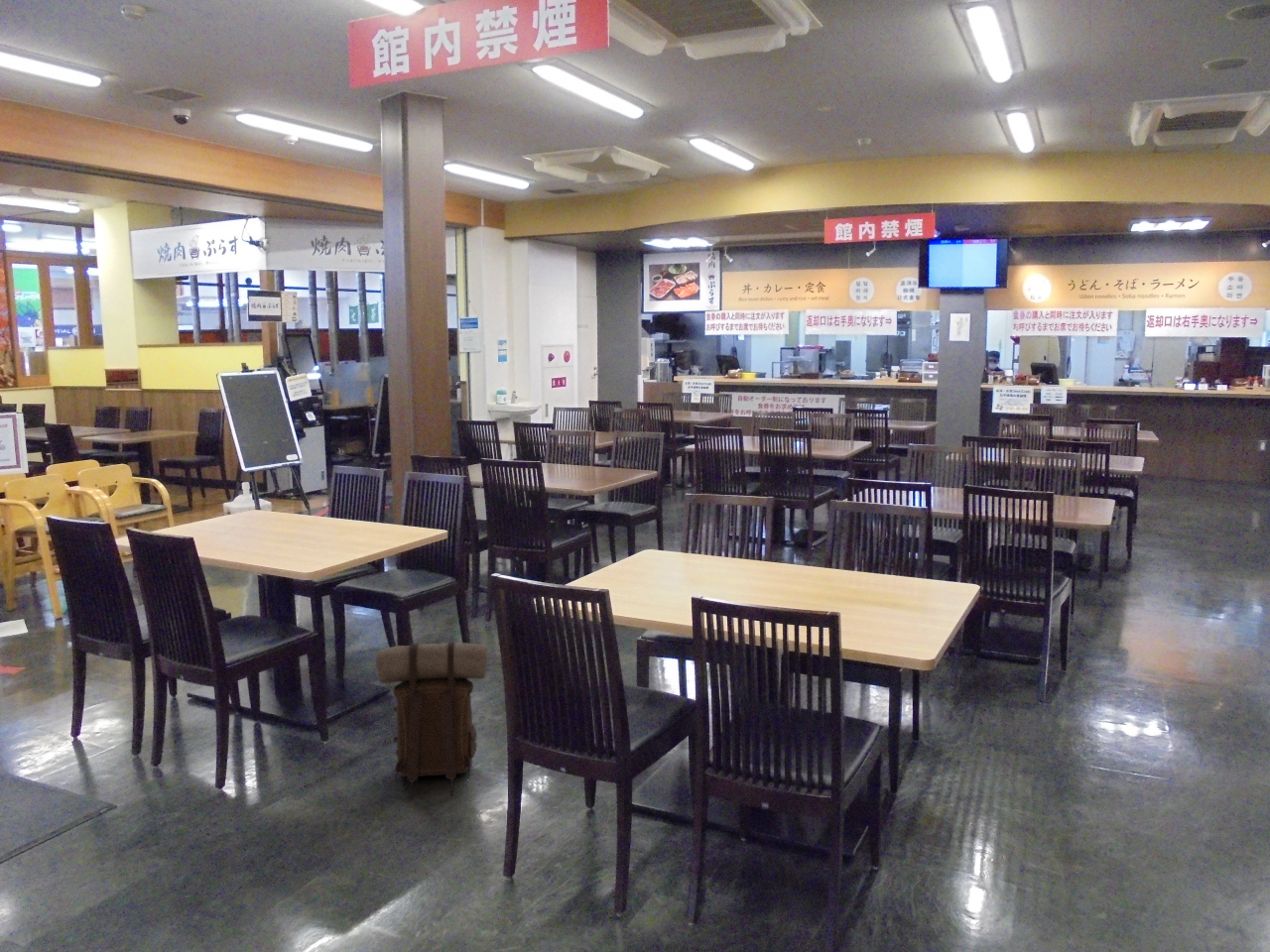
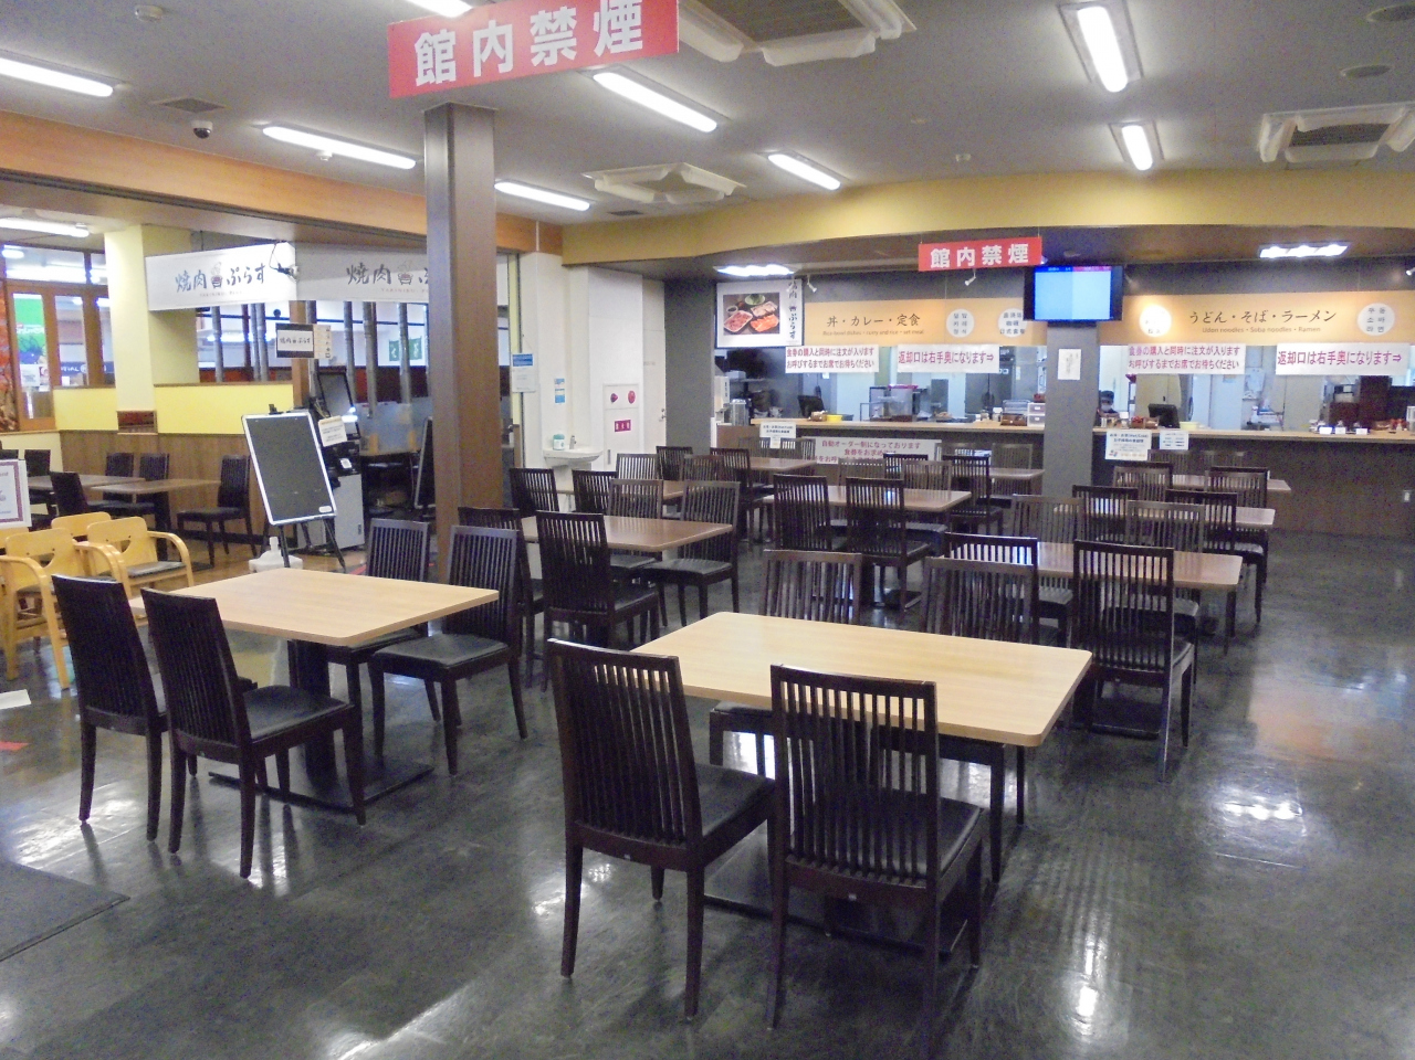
- backpack [375,641,489,800]
